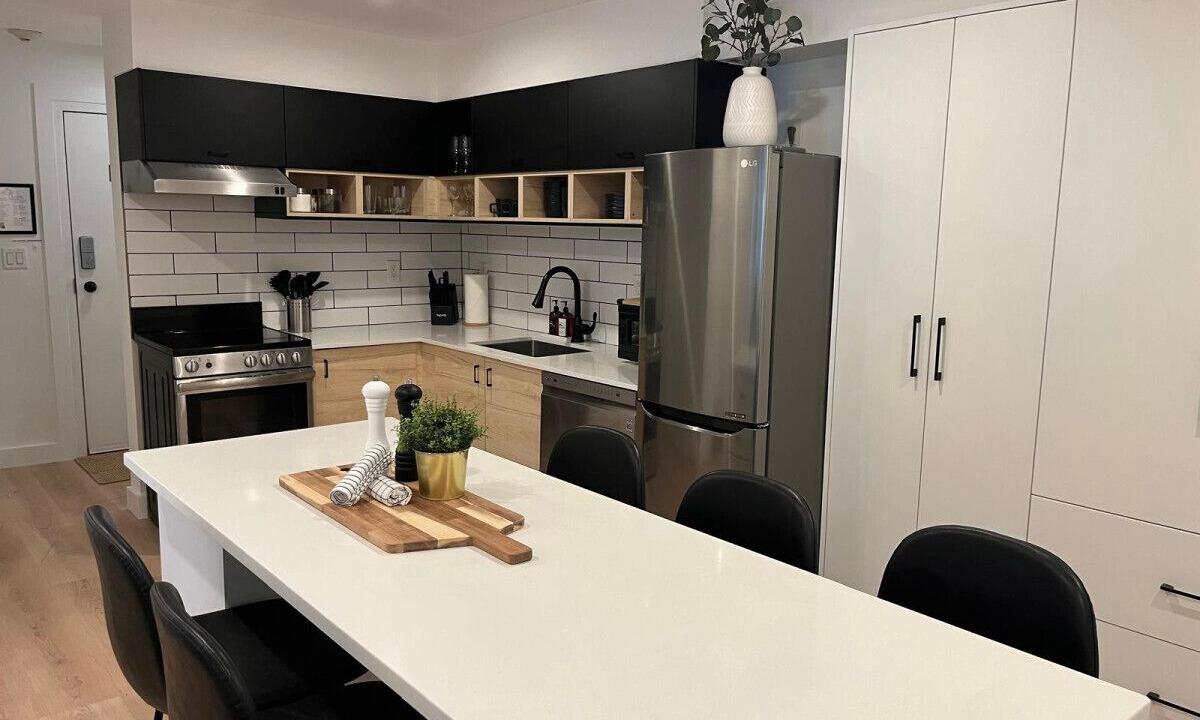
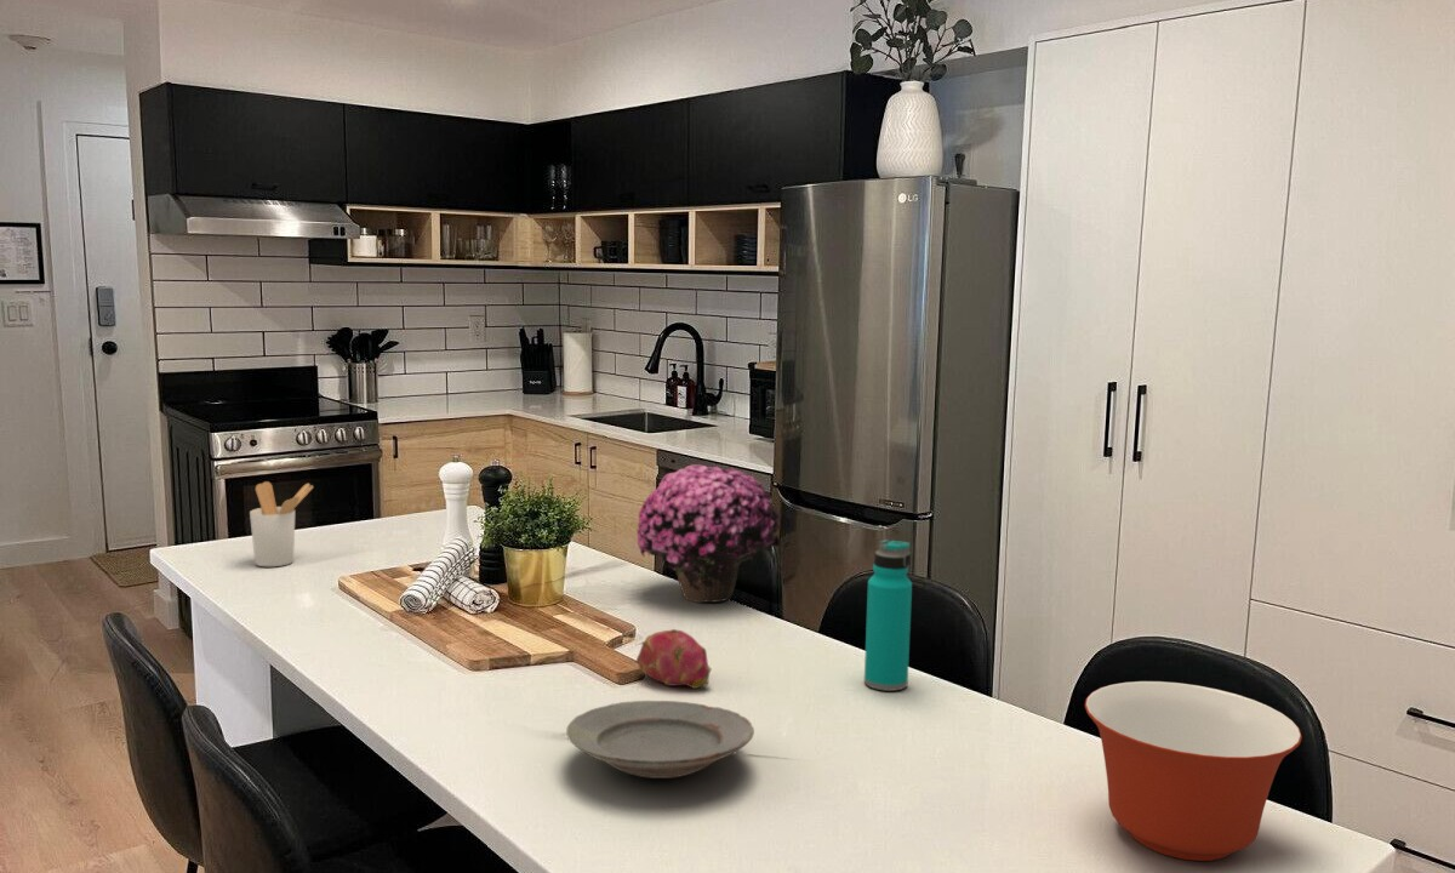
+ fruit [634,628,712,690]
+ plate [565,700,755,780]
+ flower [635,463,782,604]
+ water bottle [863,538,913,692]
+ utensil holder [249,480,314,567]
+ mixing bowl [1084,680,1303,862]
